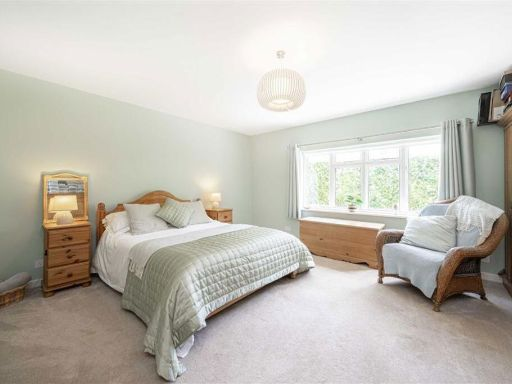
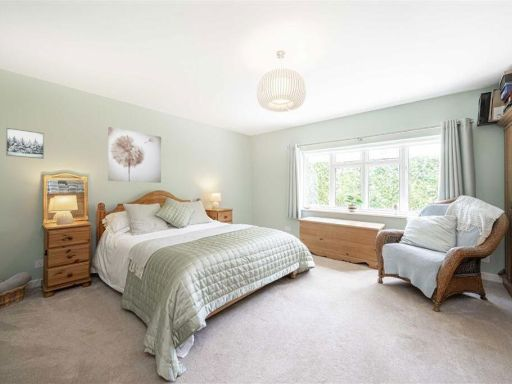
+ wall art [5,127,45,160]
+ wall art [107,126,162,184]
